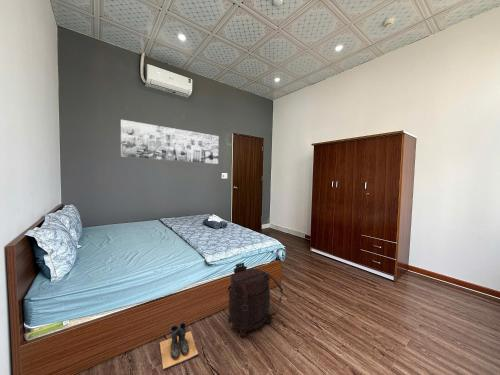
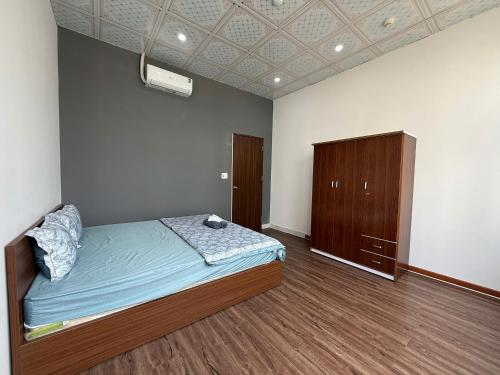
- wall art [120,119,220,165]
- boots [159,322,199,370]
- backpack [227,261,284,337]
